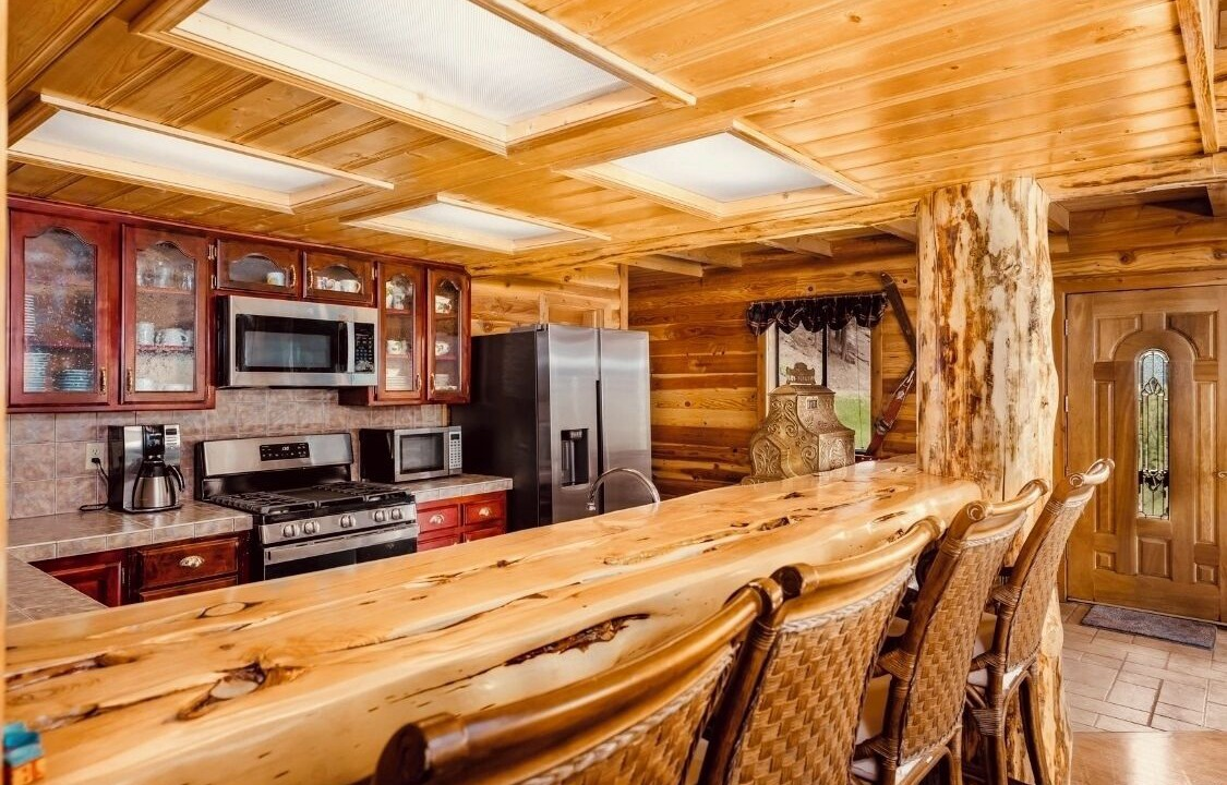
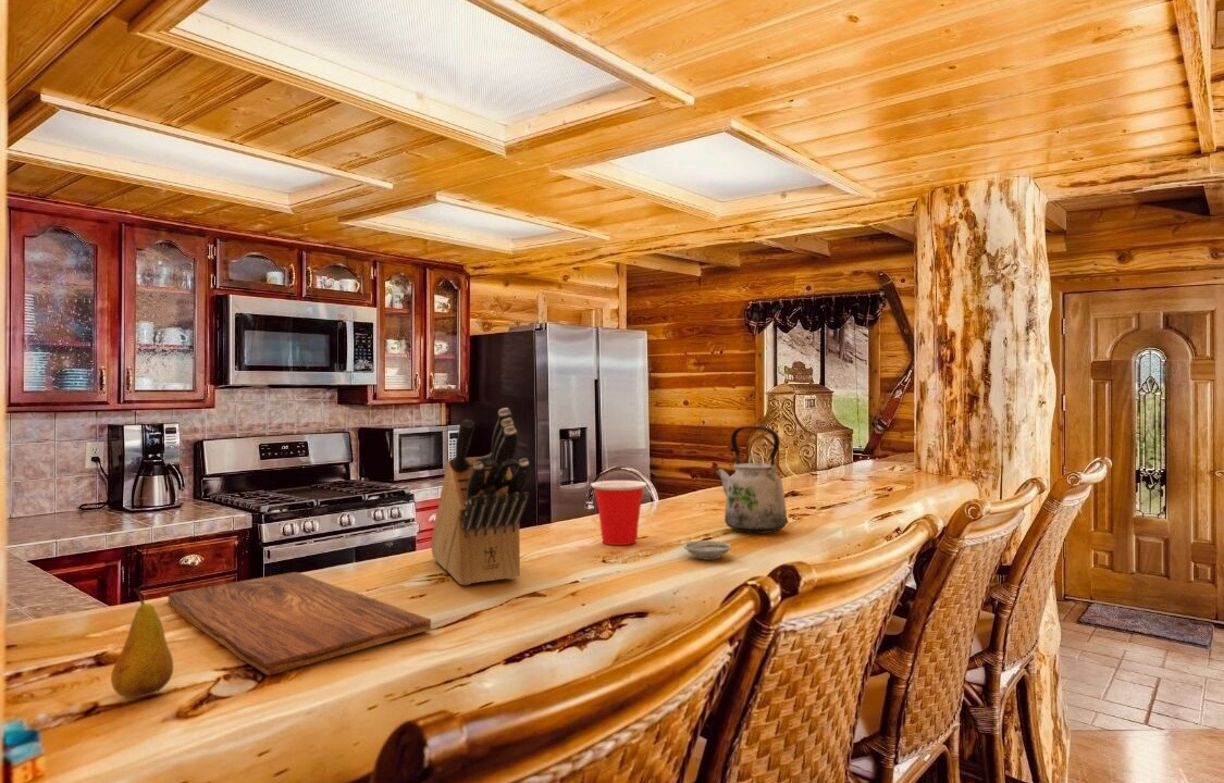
+ cutting board [168,571,432,676]
+ fruit [110,587,174,699]
+ kettle [715,425,788,534]
+ cup [590,480,647,546]
+ knife block [430,407,531,586]
+ saucer [683,539,732,560]
